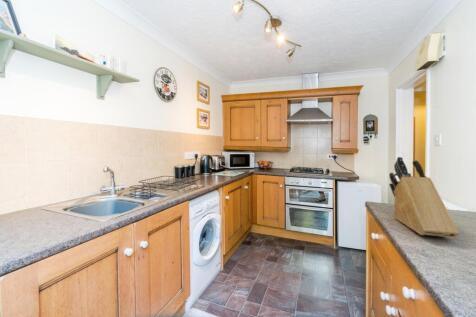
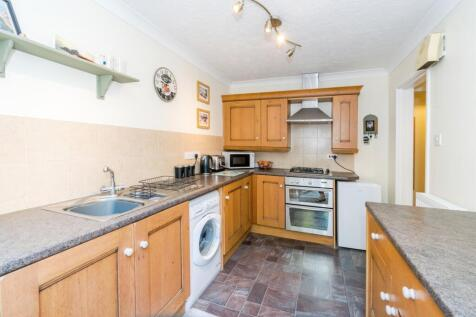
- knife block [388,156,460,239]
